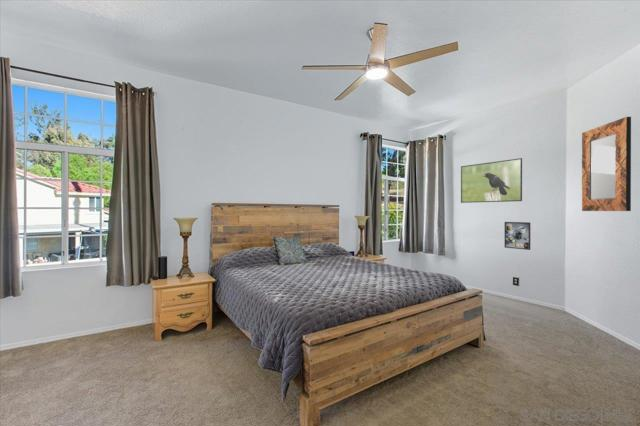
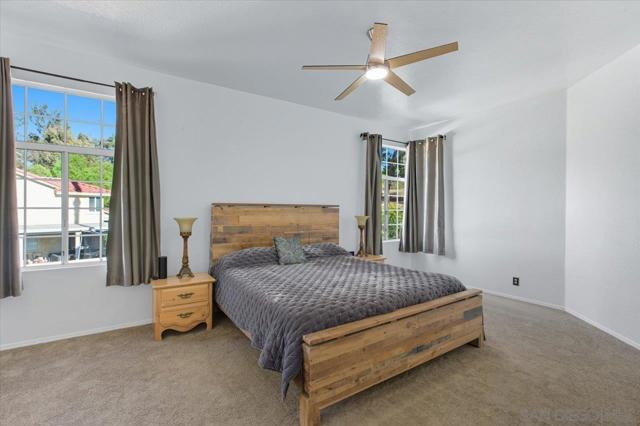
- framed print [504,221,531,251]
- home mirror [581,116,632,212]
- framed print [460,157,523,204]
